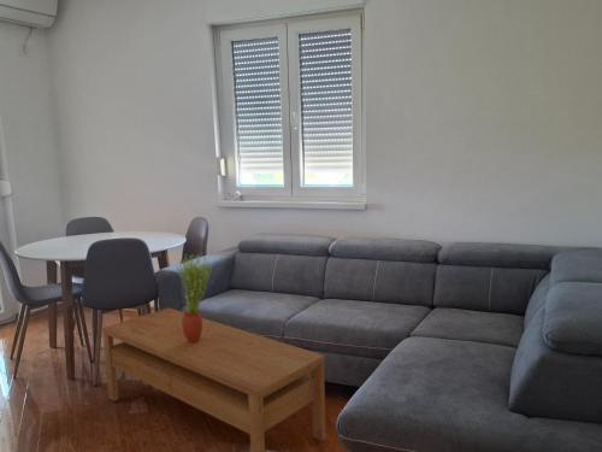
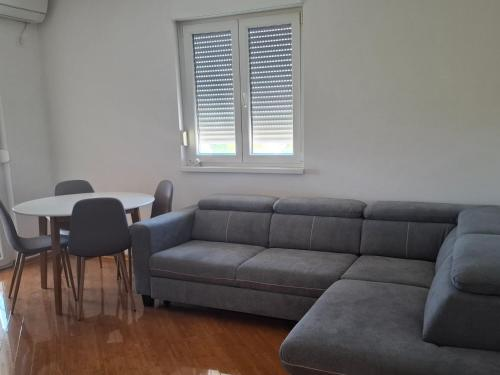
- potted plant [175,253,213,342]
- coffee table [101,306,326,452]
